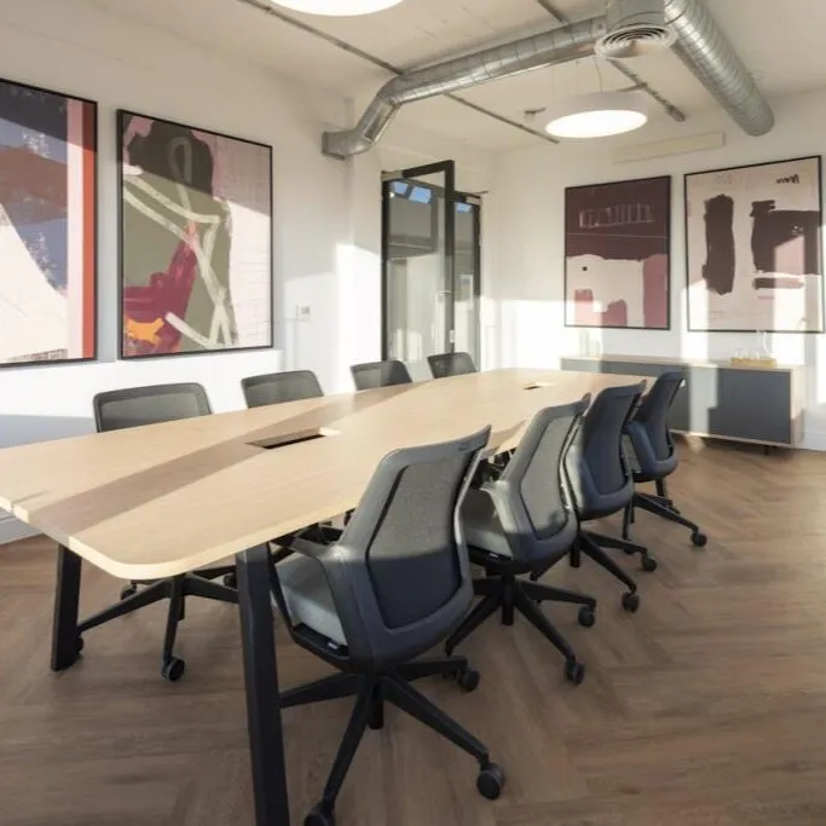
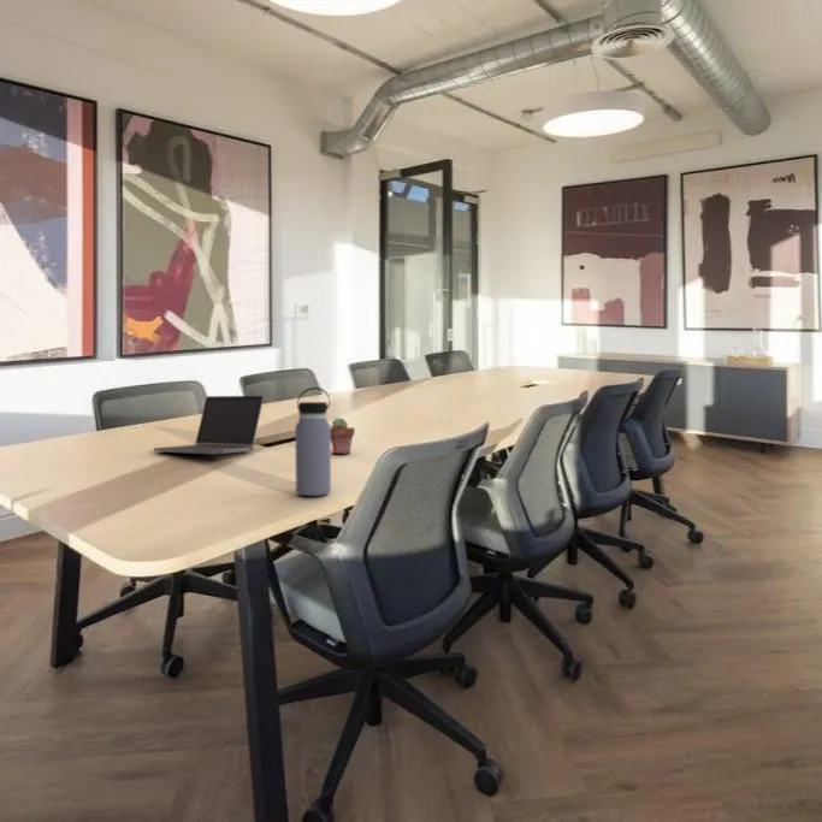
+ laptop computer [153,395,265,455]
+ potted succulent [330,416,356,455]
+ water bottle [294,386,332,497]
